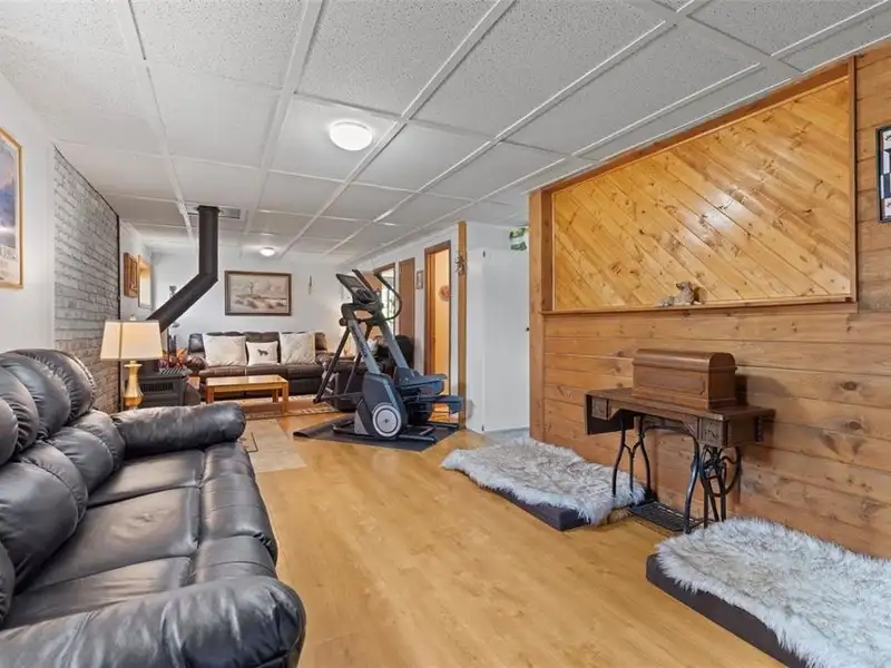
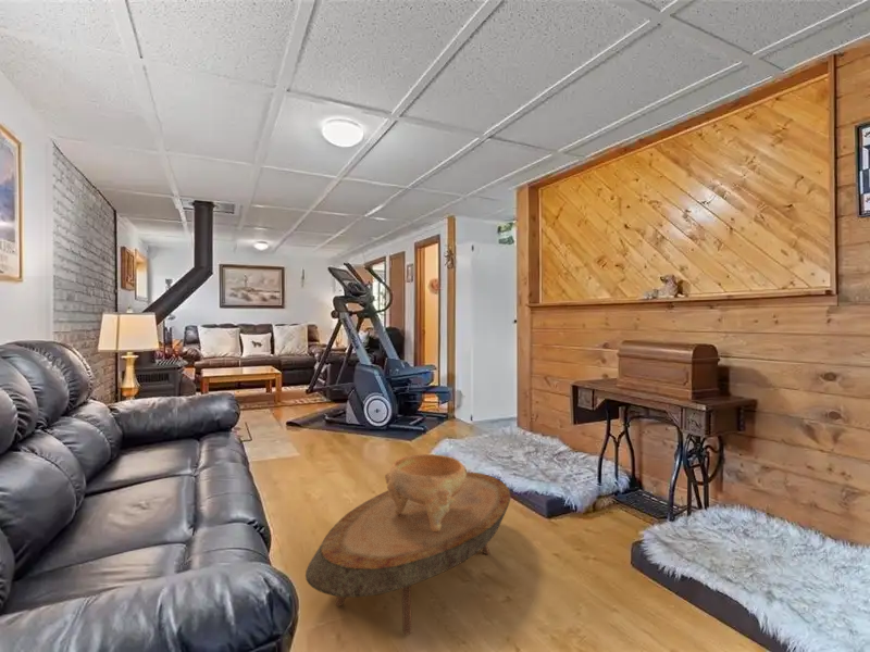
+ decorative bowl [384,453,467,531]
+ coffee table [304,472,512,636]
